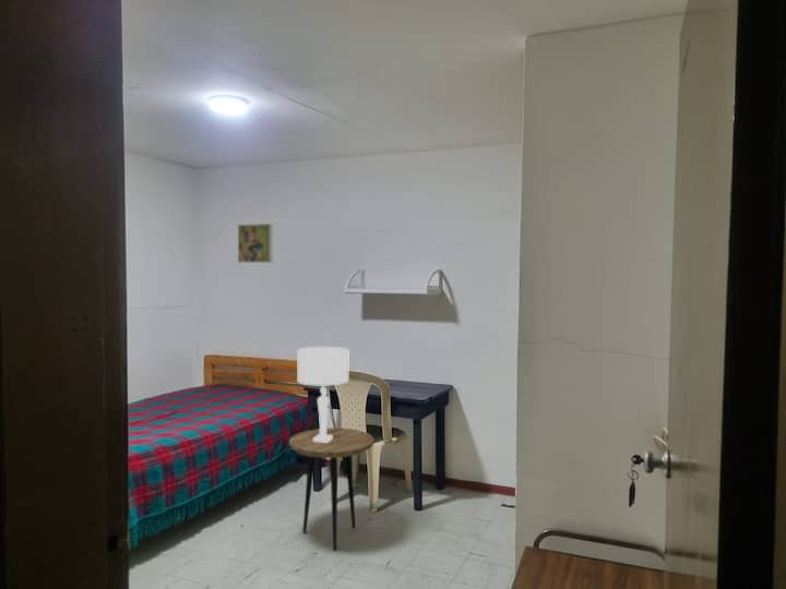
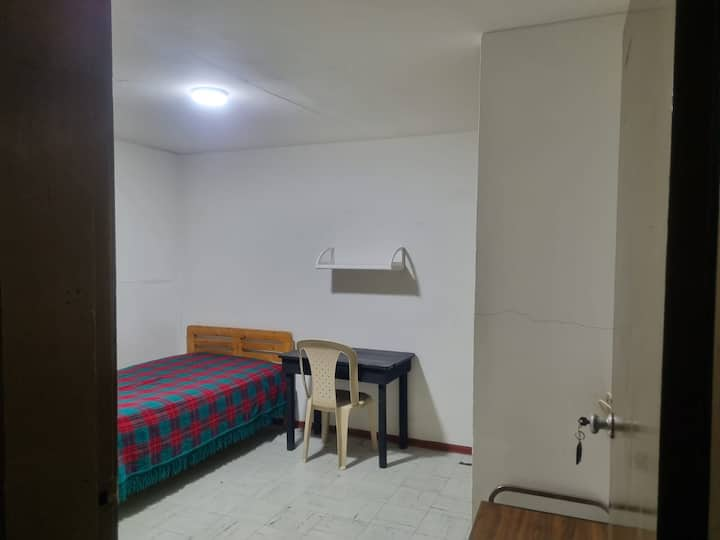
- side table [288,426,376,552]
- table lamp [297,346,349,443]
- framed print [237,223,273,264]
